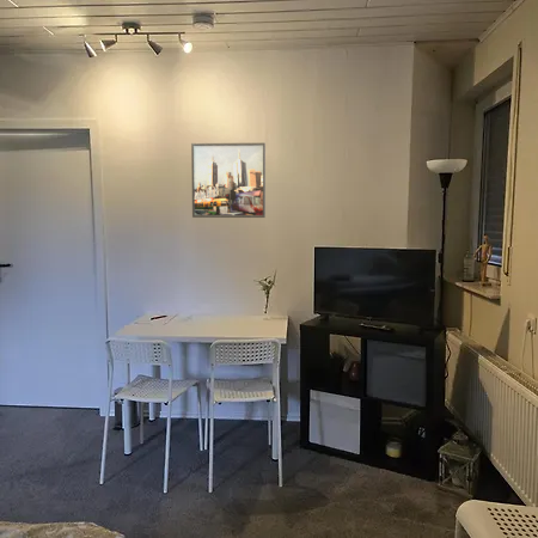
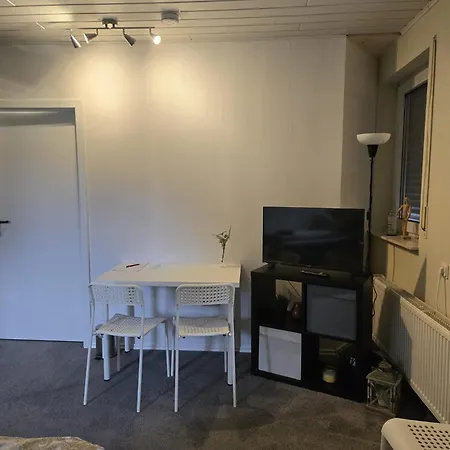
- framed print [190,141,267,219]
